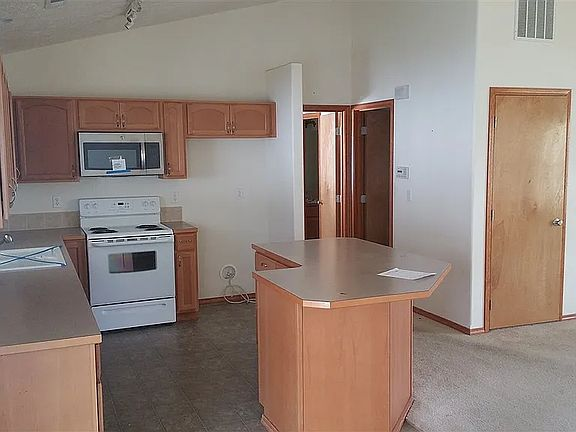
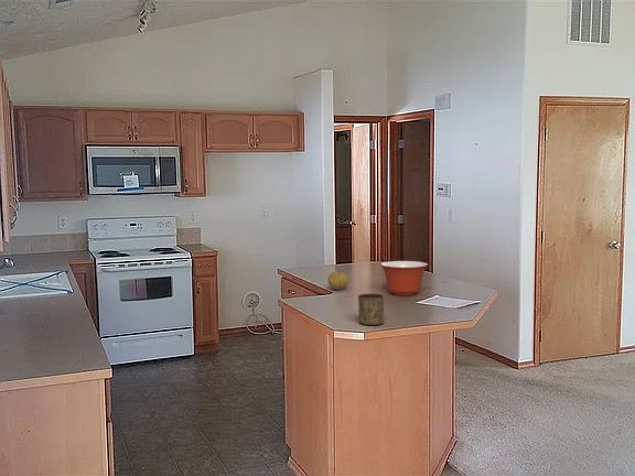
+ fruit [327,271,349,291]
+ mixing bowl [379,260,429,296]
+ cup [357,293,385,326]
